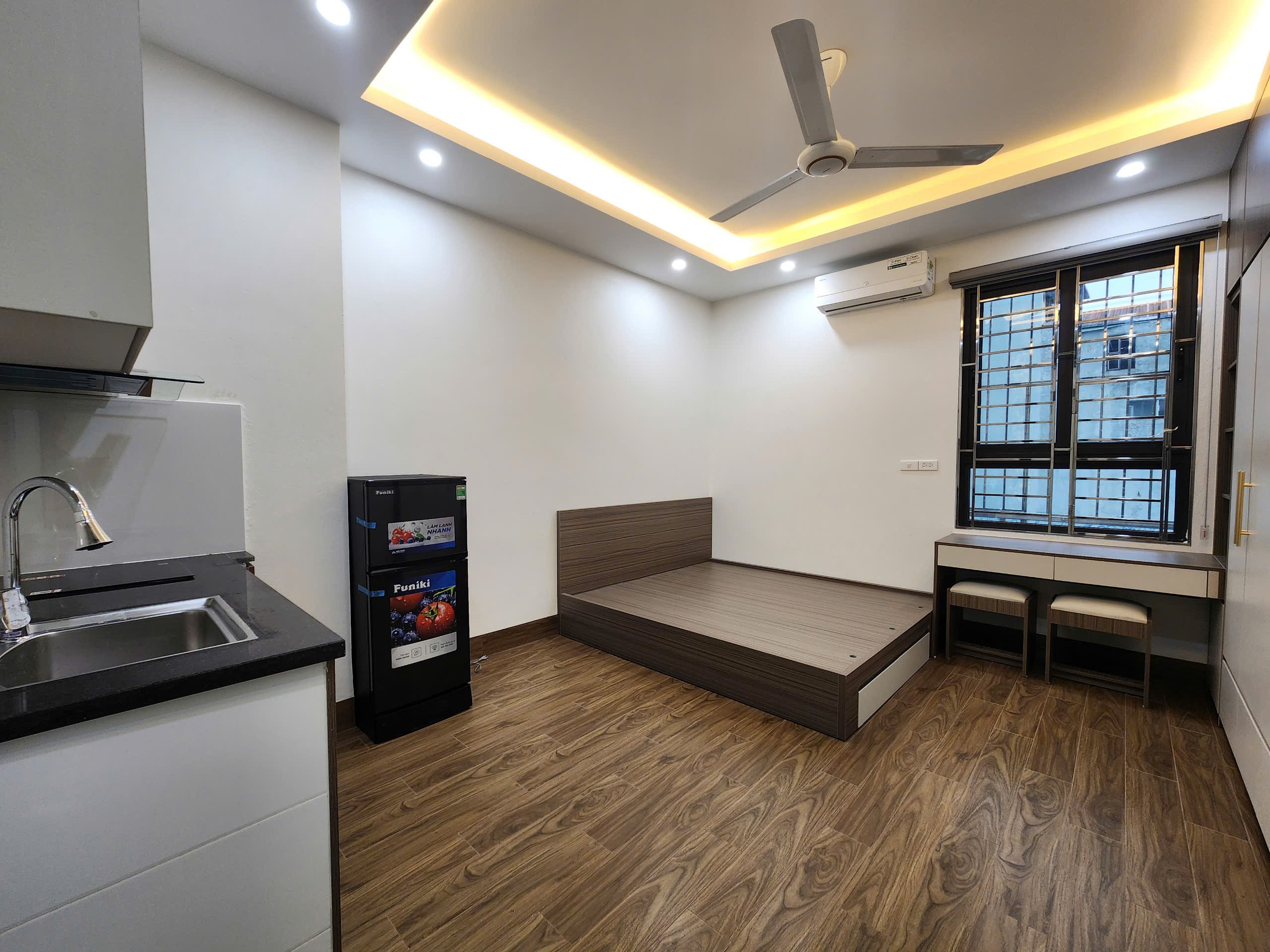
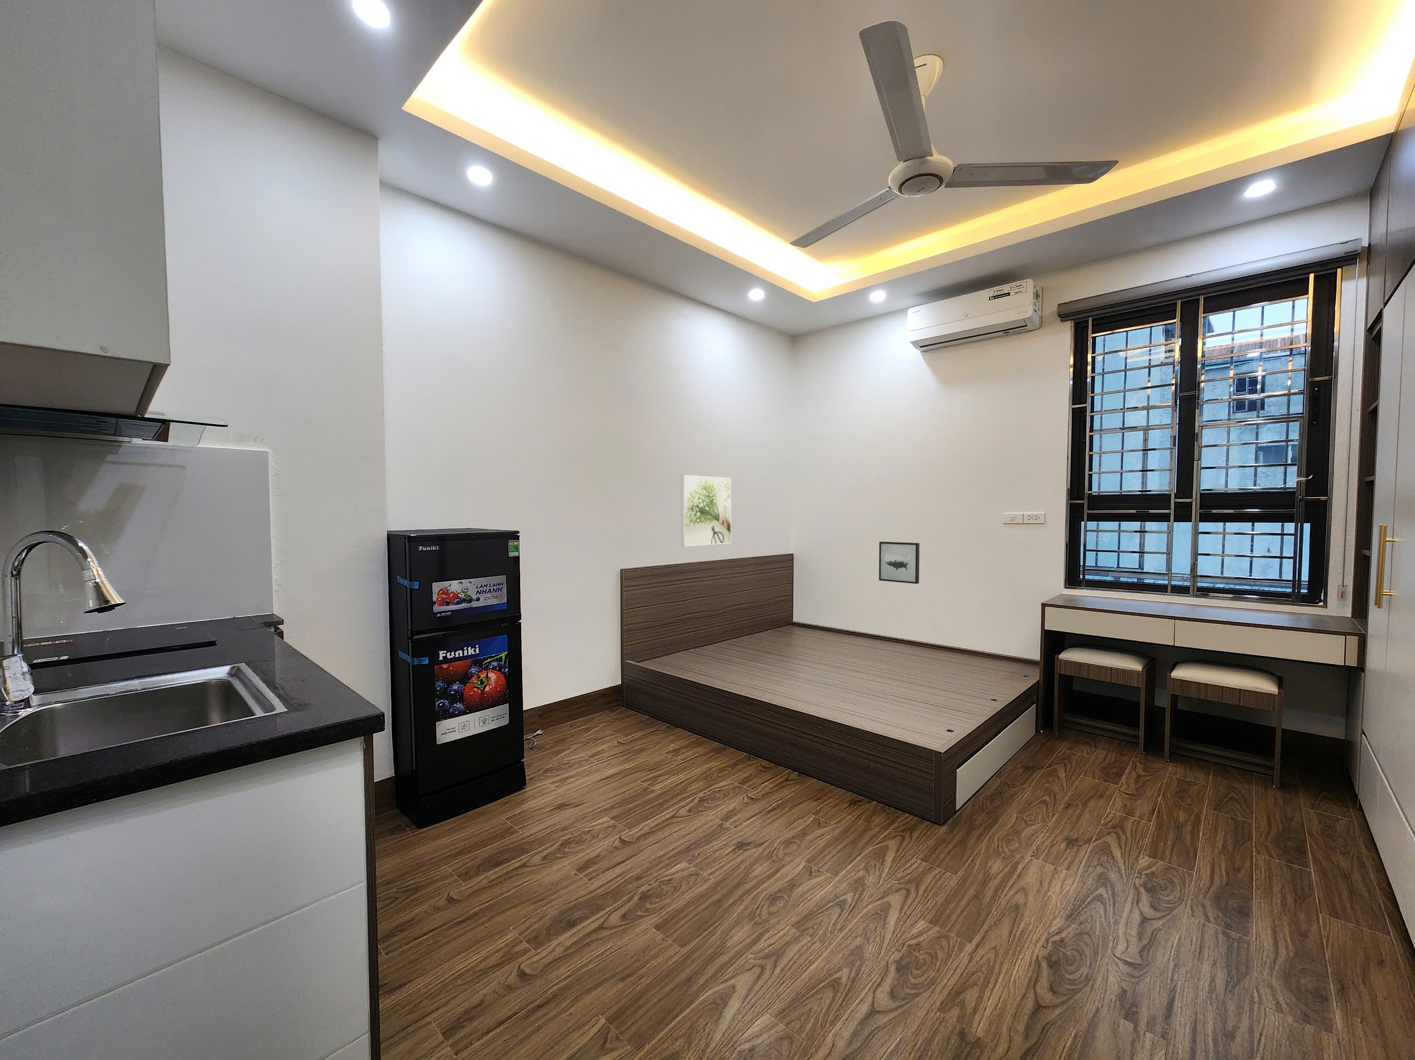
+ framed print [681,474,732,547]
+ wall art [878,541,920,585]
